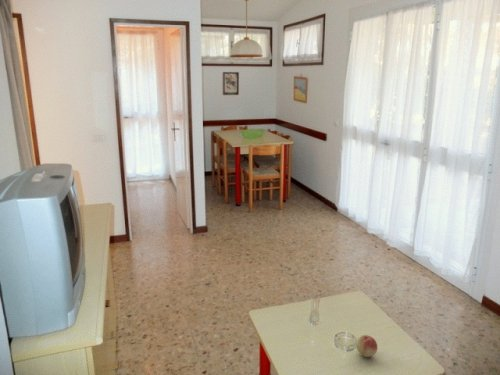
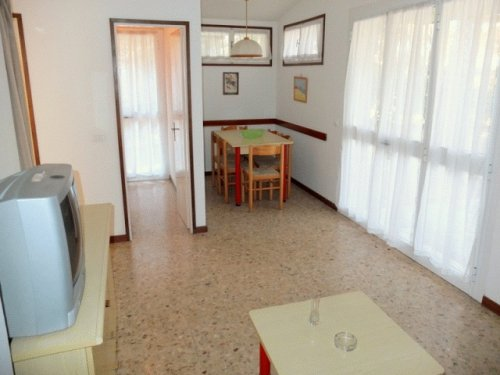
- fruit [355,334,378,358]
